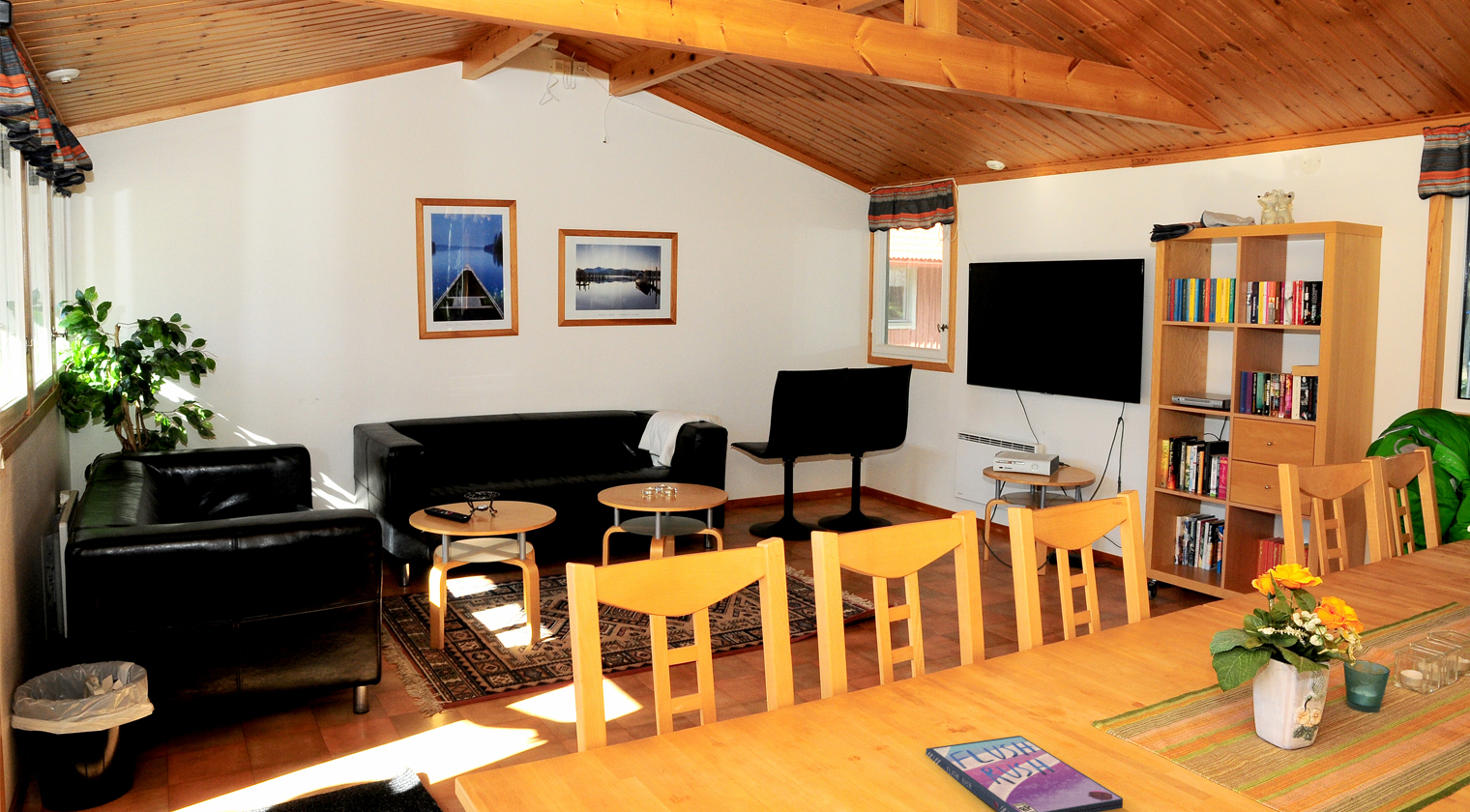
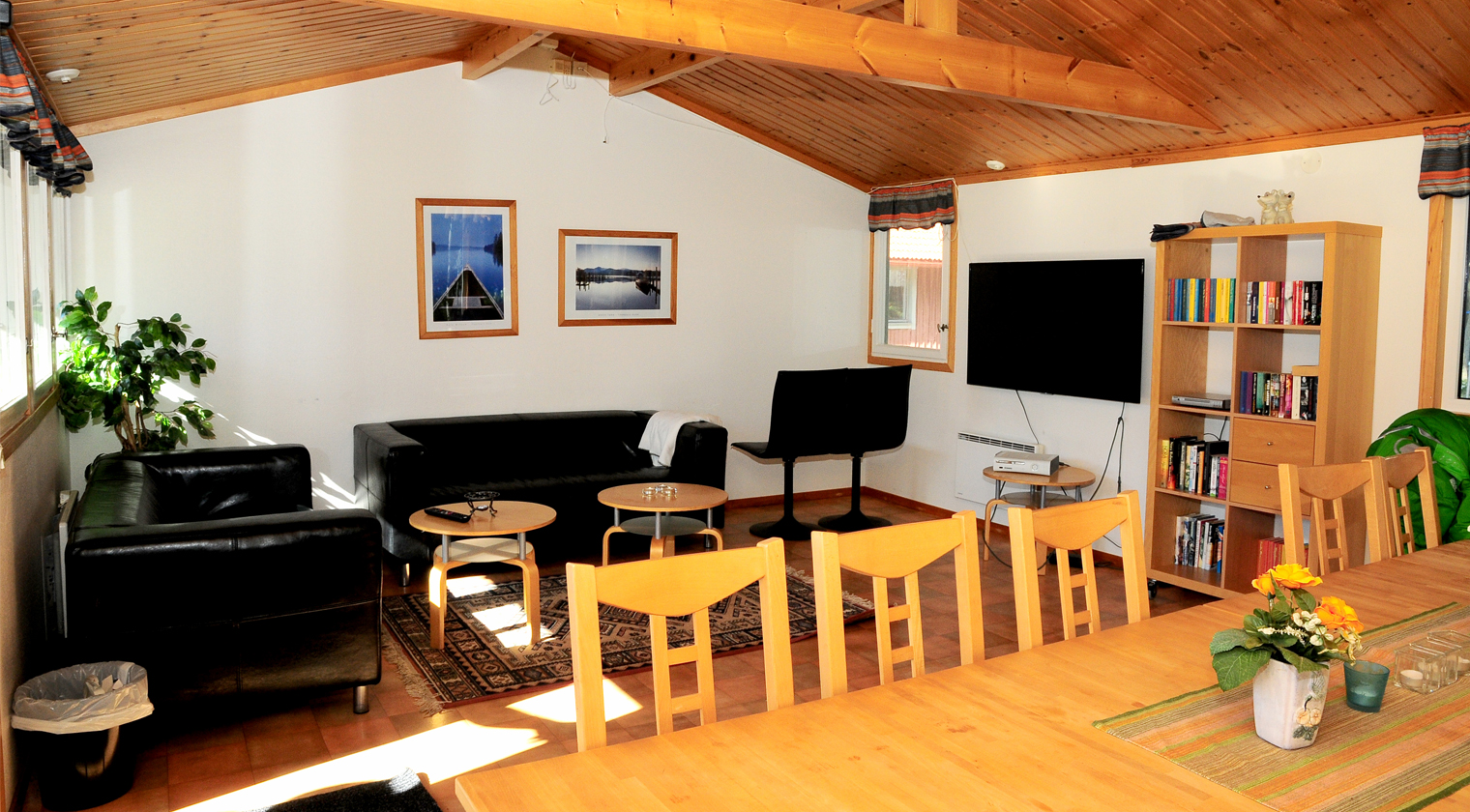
- video game case [925,735,1124,812]
